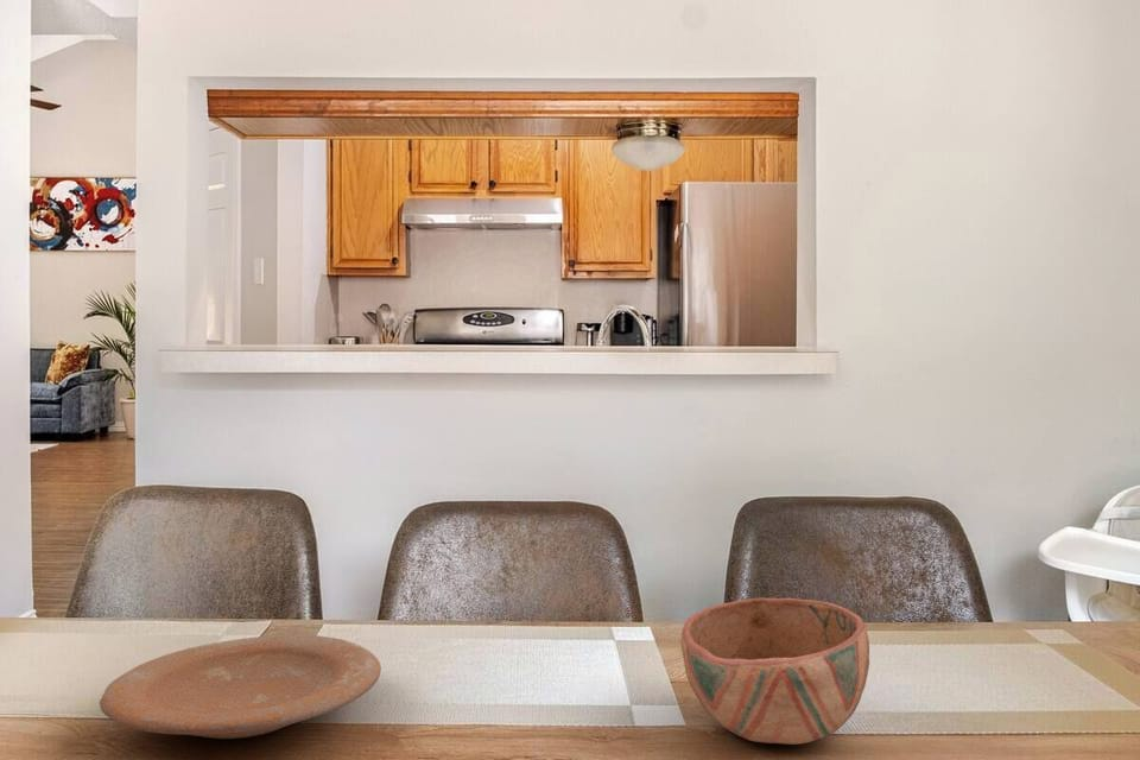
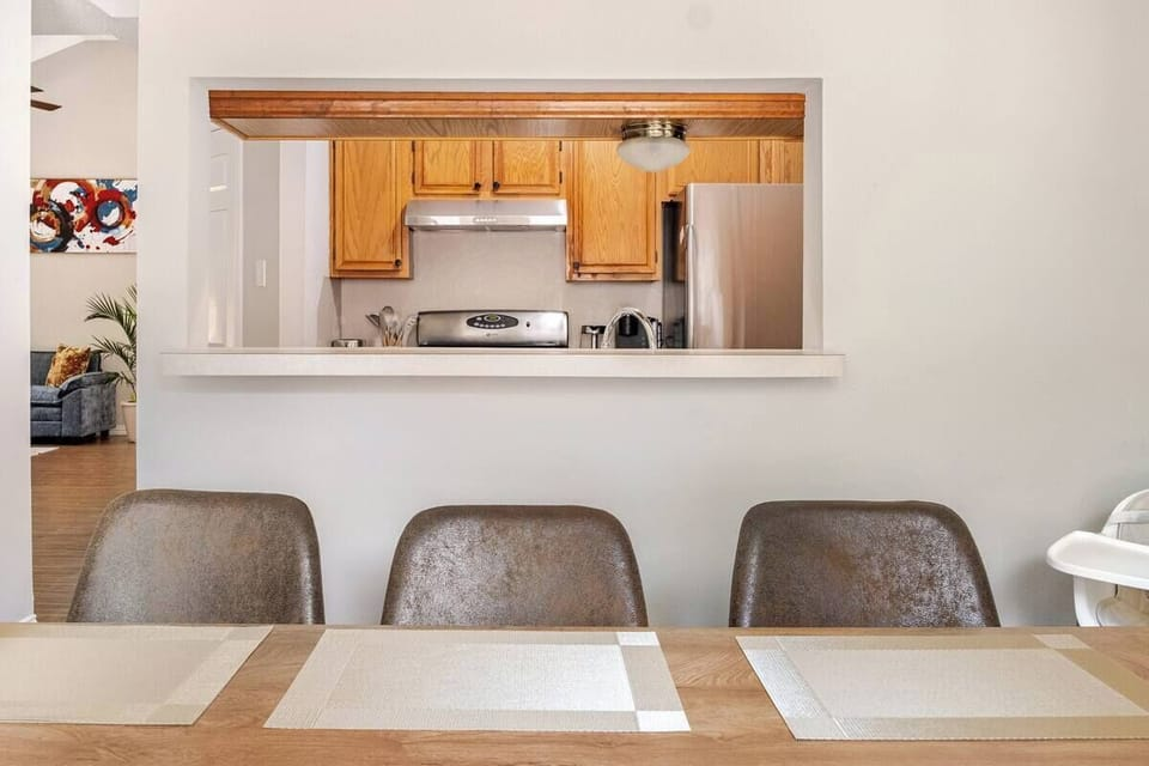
- bowl [680,597,870,746]
- plate [99,634,382,740]
